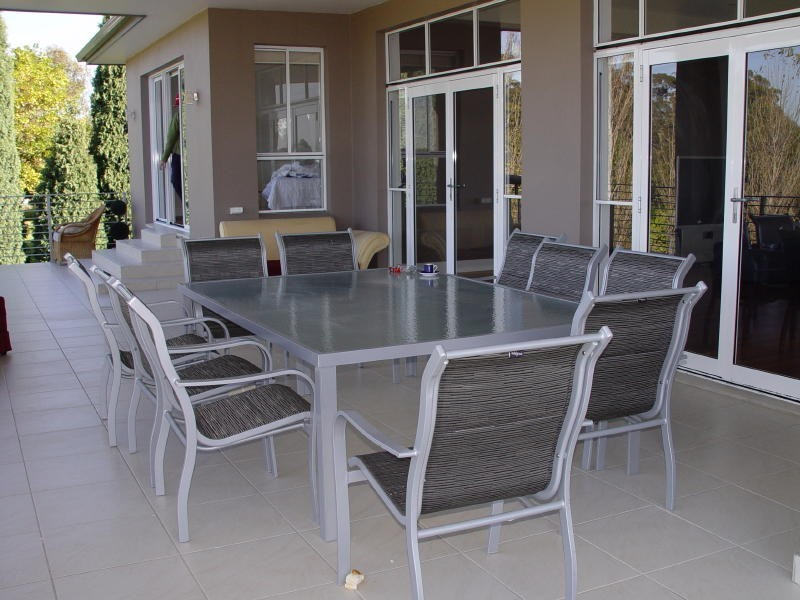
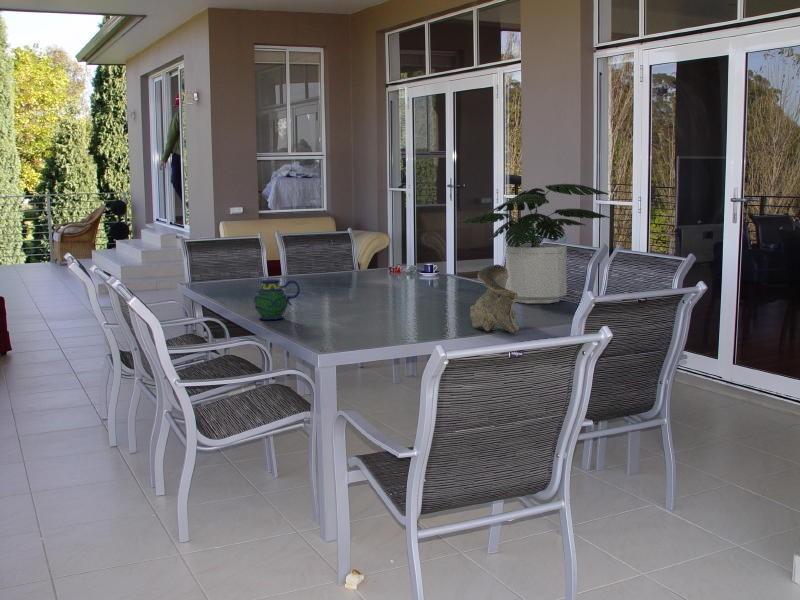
+ potted plant [457,183,611,304]
+ mug [253,279,301,321]
+ decorative bowl [469,263,520,335]
